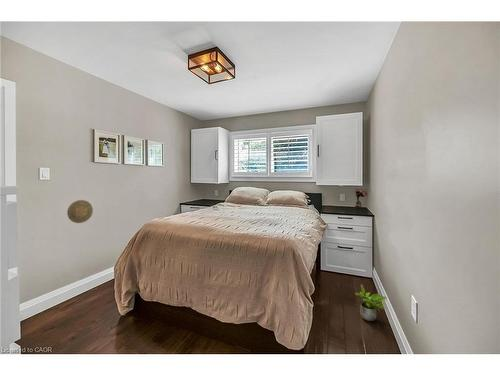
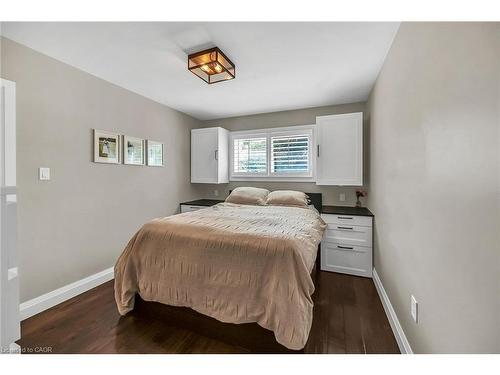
- decorative plate [66,199,94,224]
- potted plant [354,284,387,322]
